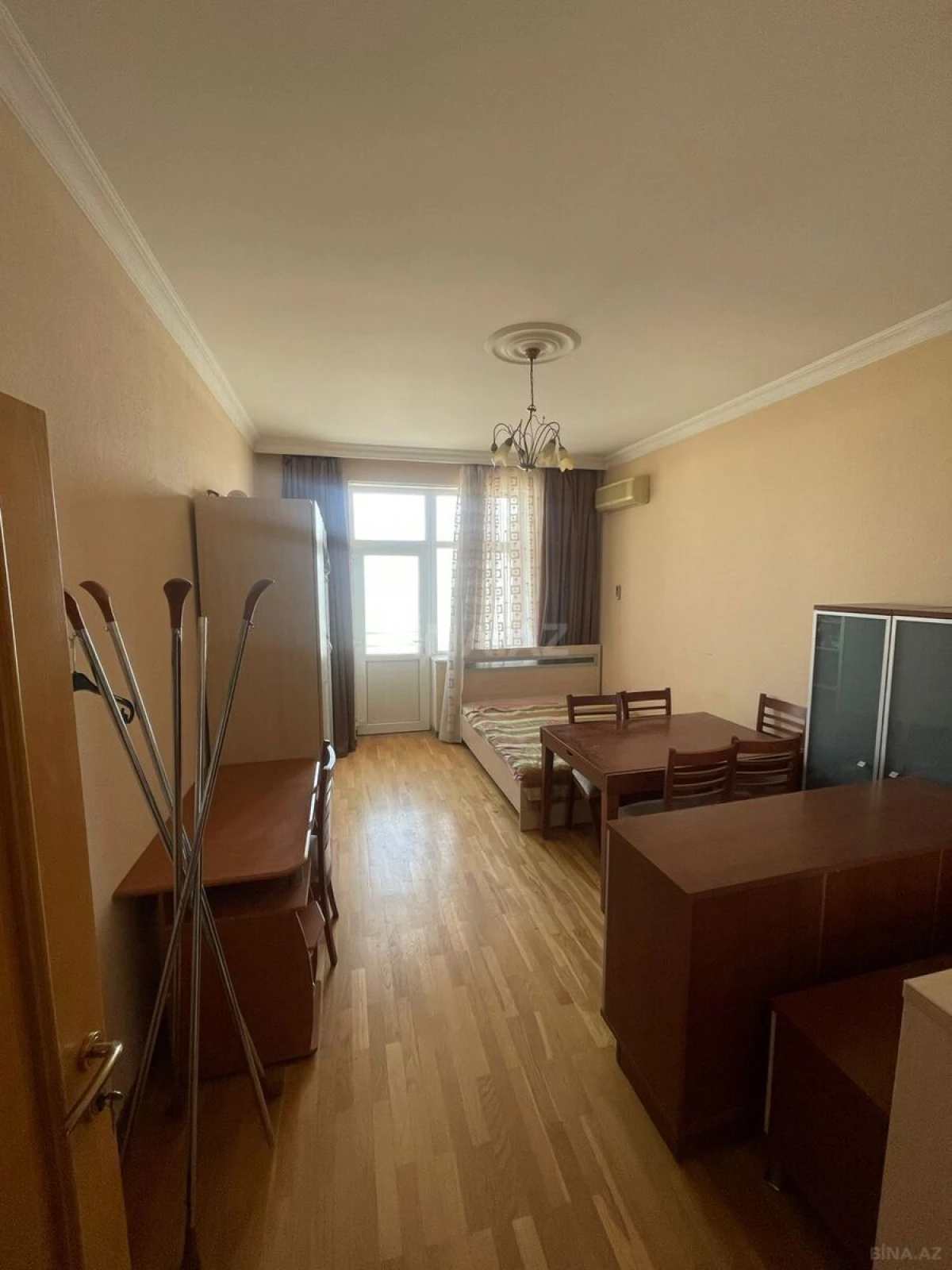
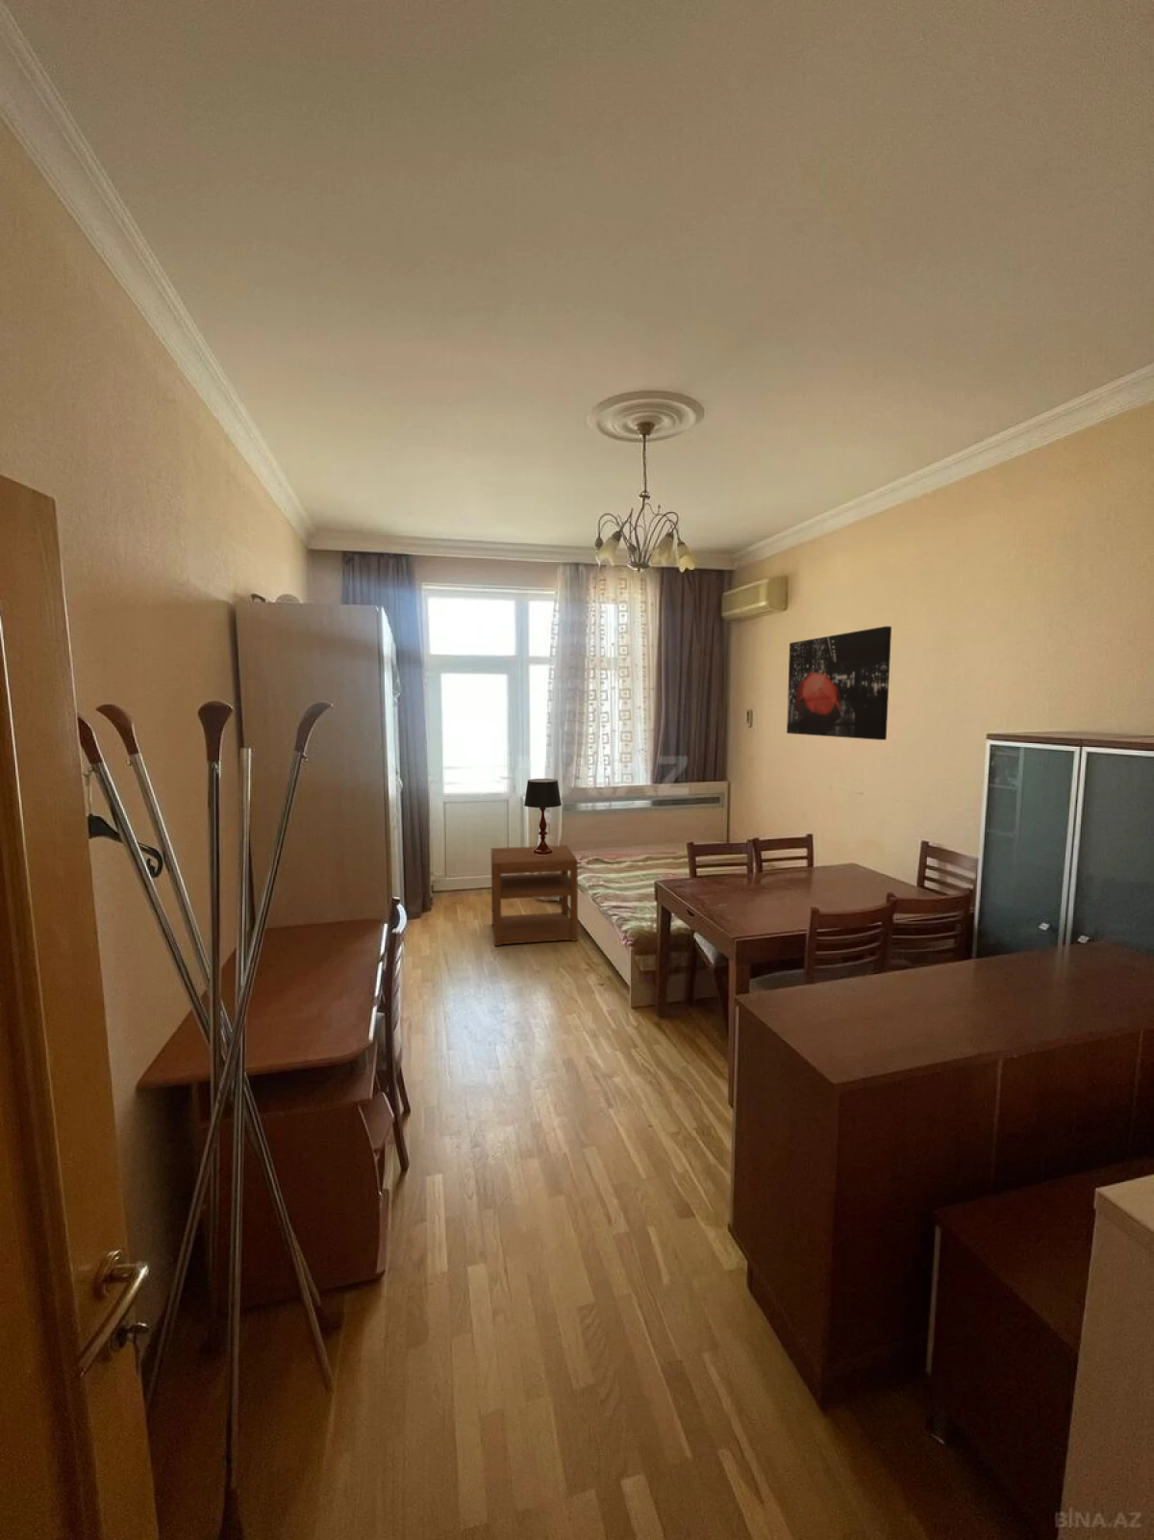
+ wall art [785,626,892,741]
+ nightstand [491,844,579,947]
+ table lamp [524,777,562,855]
